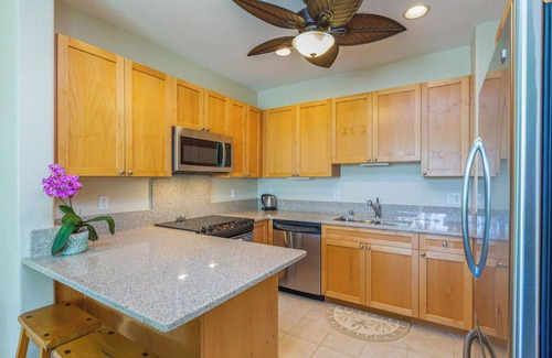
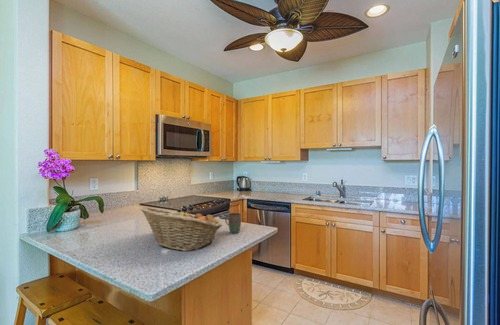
+ mug [224,212,242,234]
+ fruit basket [140,206,223,252]
